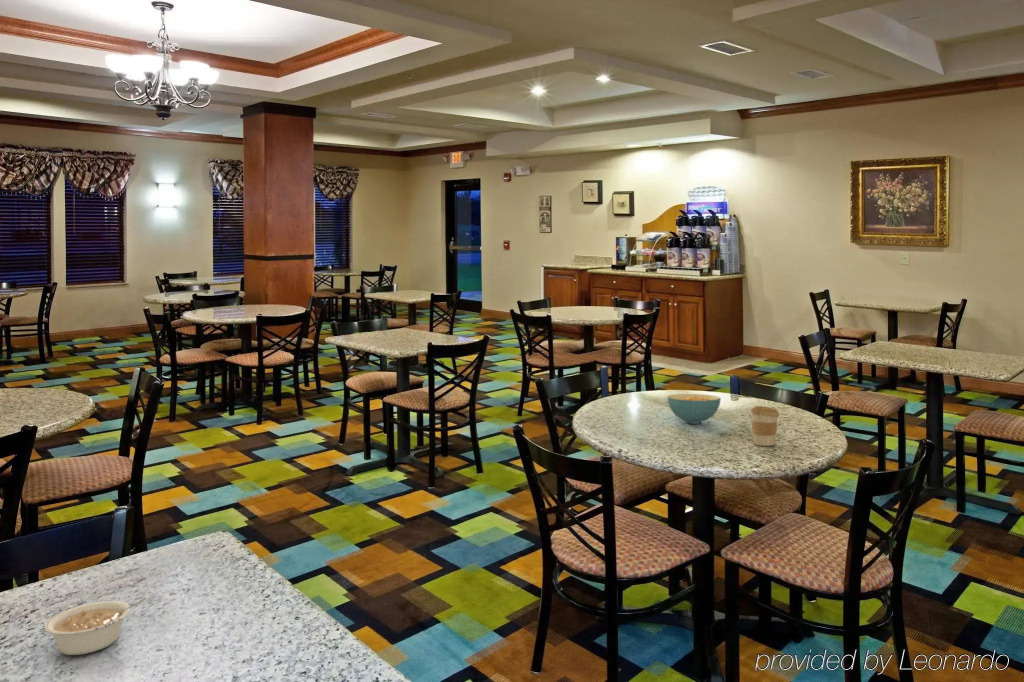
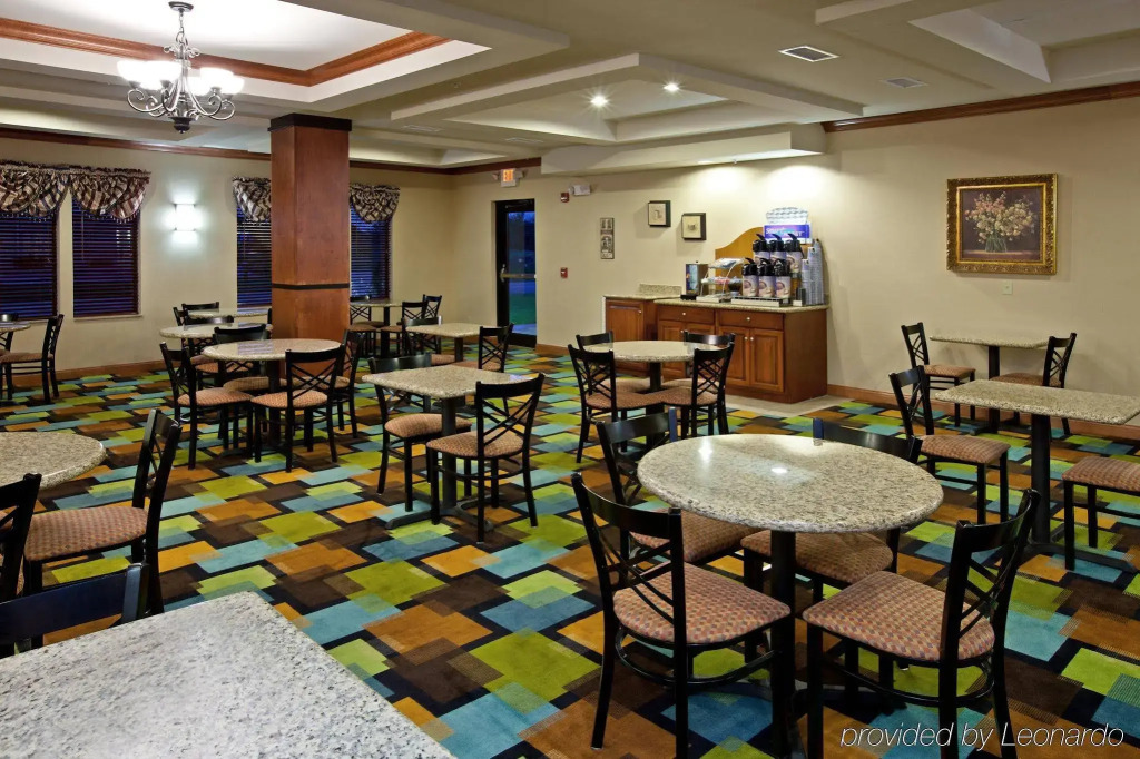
- coffee cup [750,405,780,447]
- cereal bowl [666,393,722,425]
- legume [43,597,148,656]
